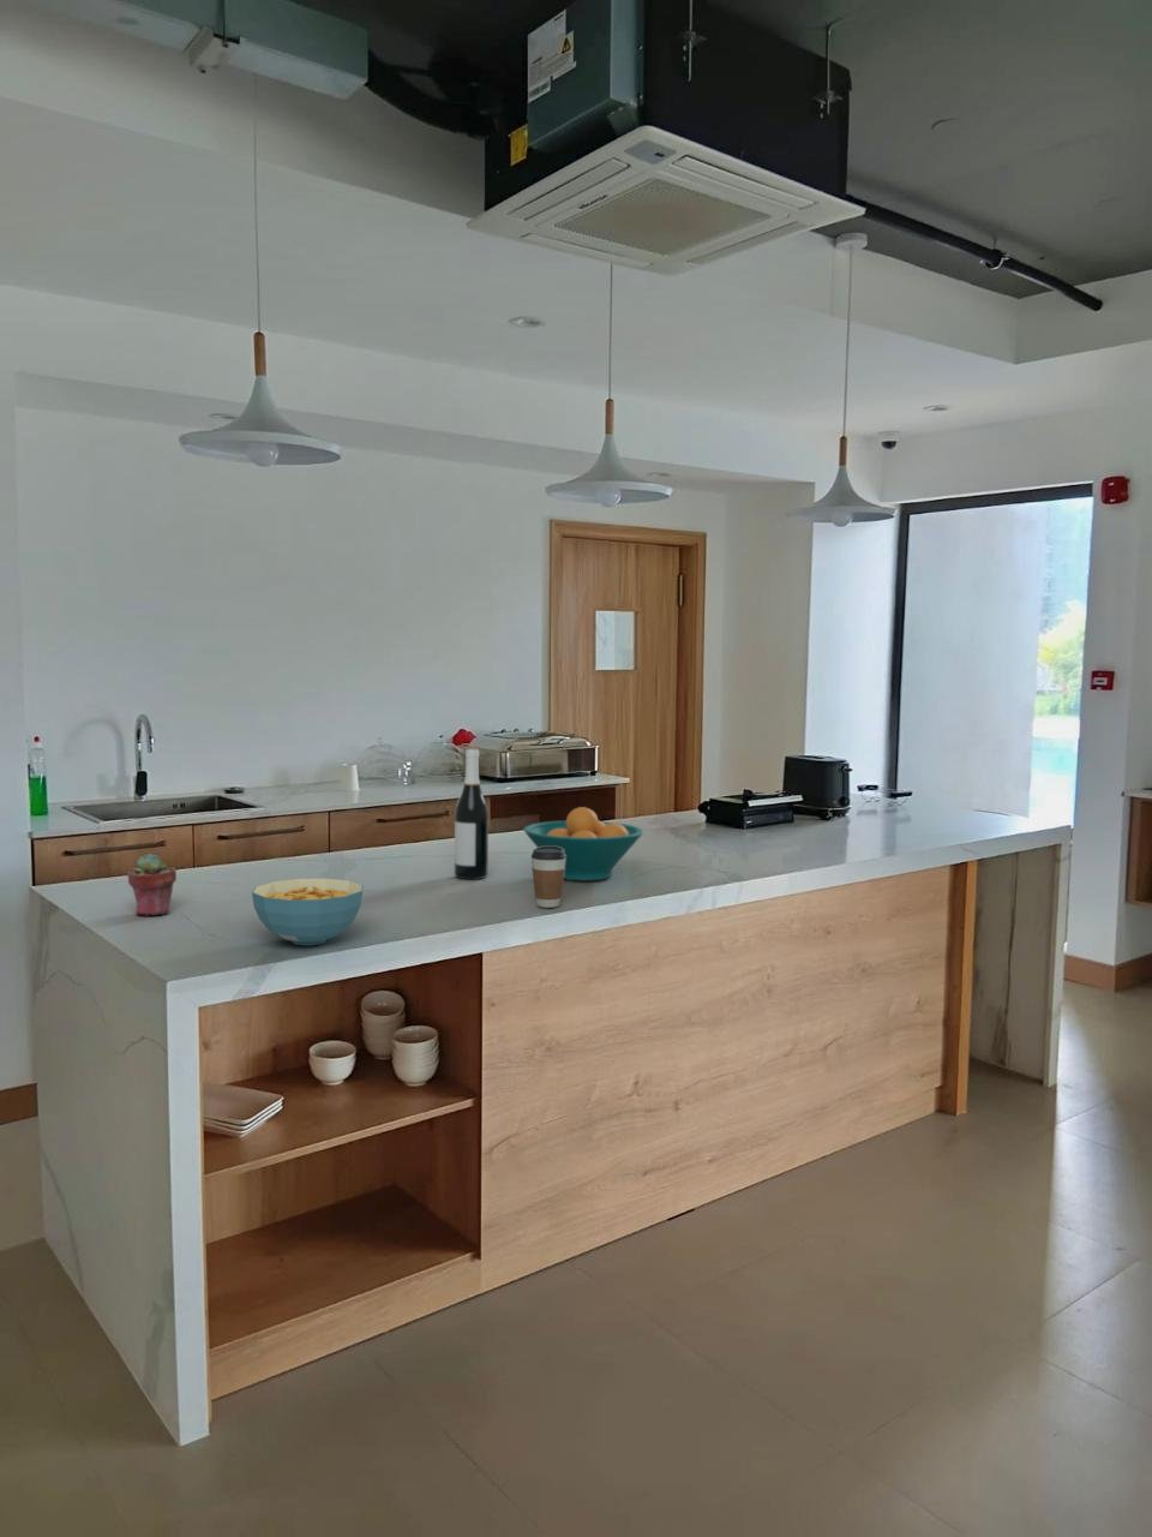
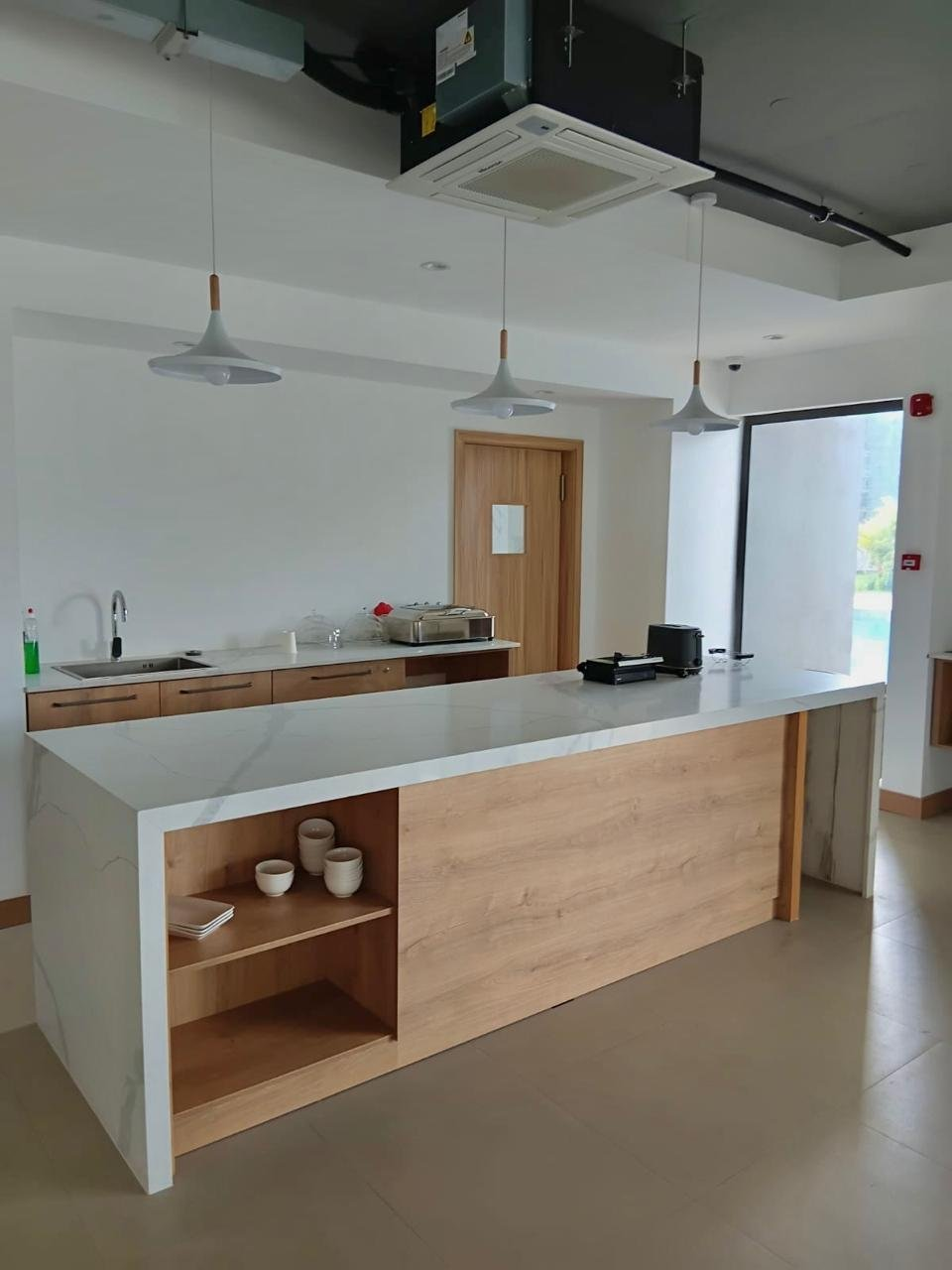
- potted succulent [126,852,178,916]
- wine bottle [454,746,490,880]
- coffee cup [530,846,566,909]
- fruit bowl [522,806,645,881]
- cereal bowl [250,877,364,946]
